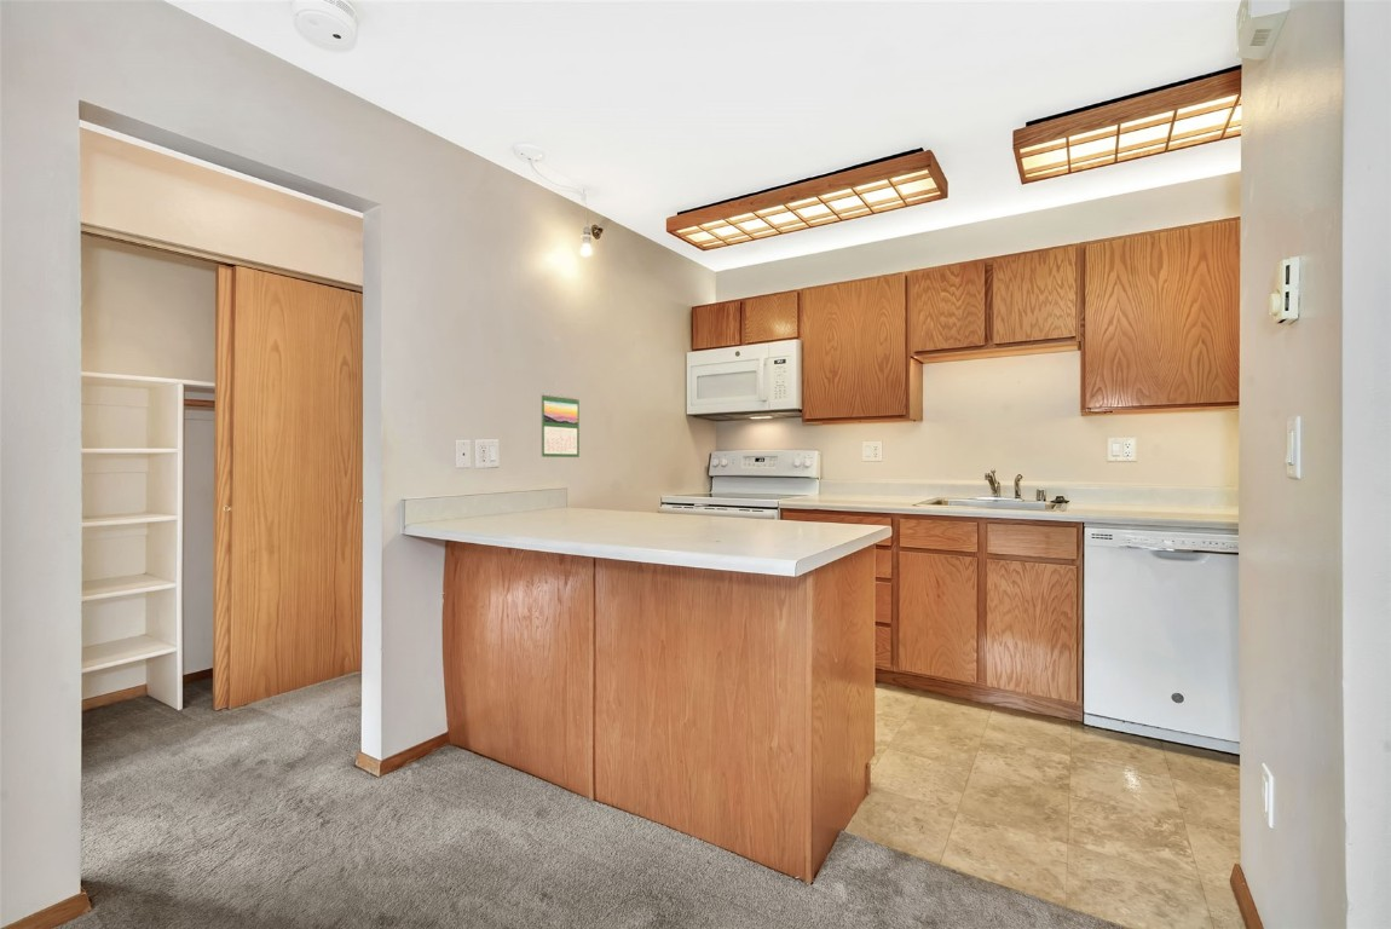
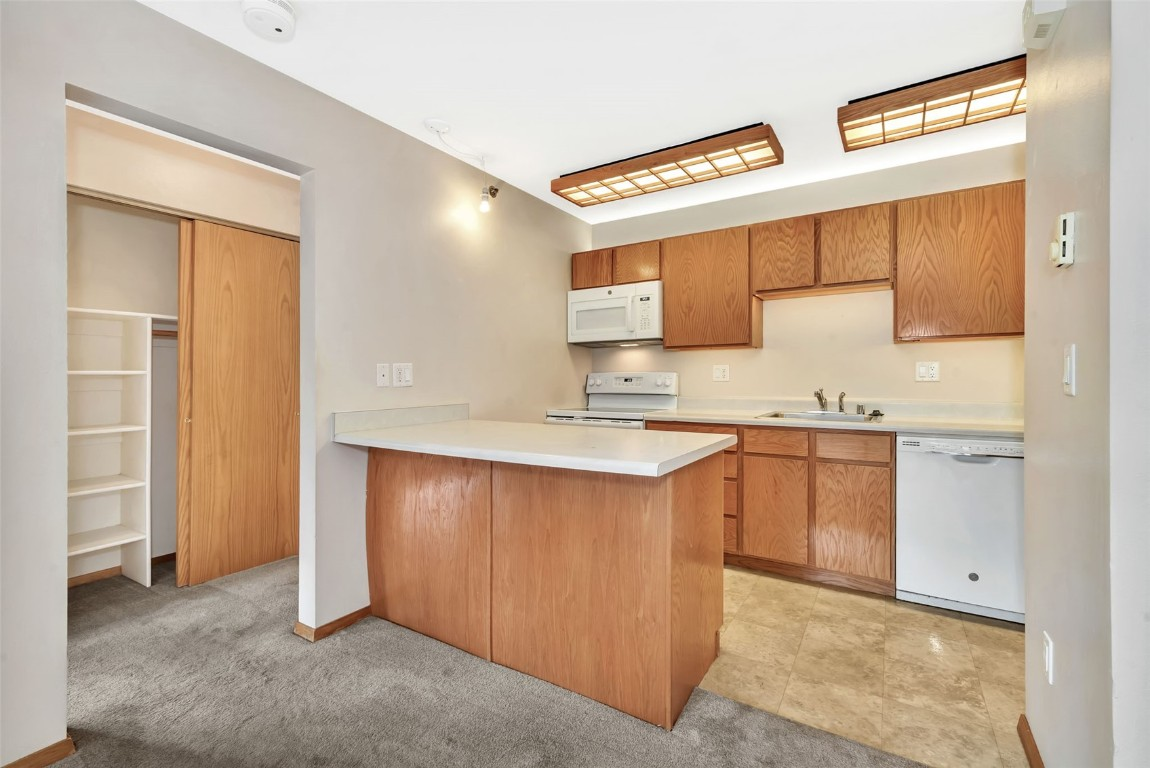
- calendar [541,392,581,458]
